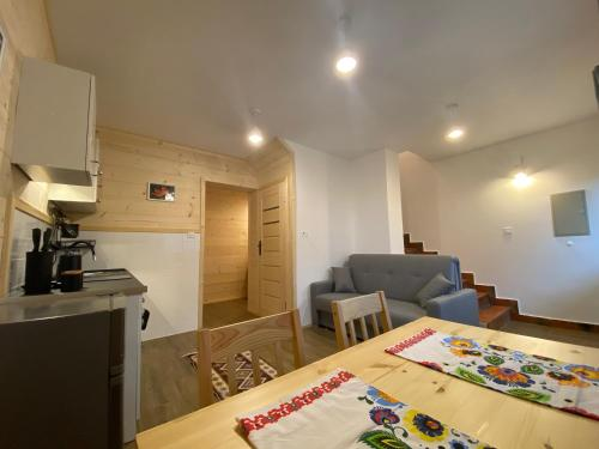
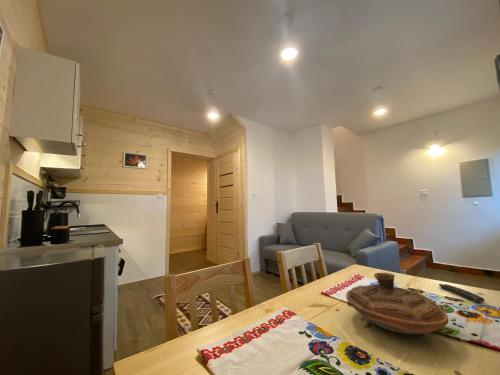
+ decorative bowl [345,272,450,335]
+ remote control [438,283,486,303]
